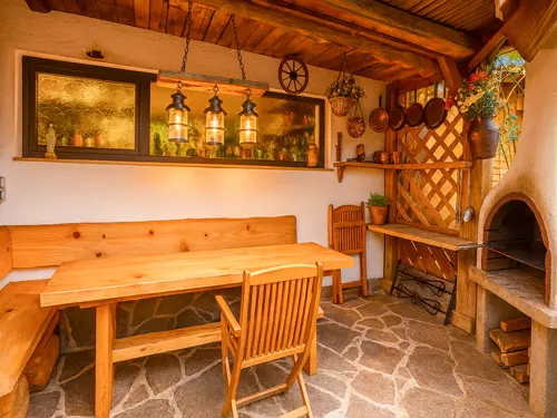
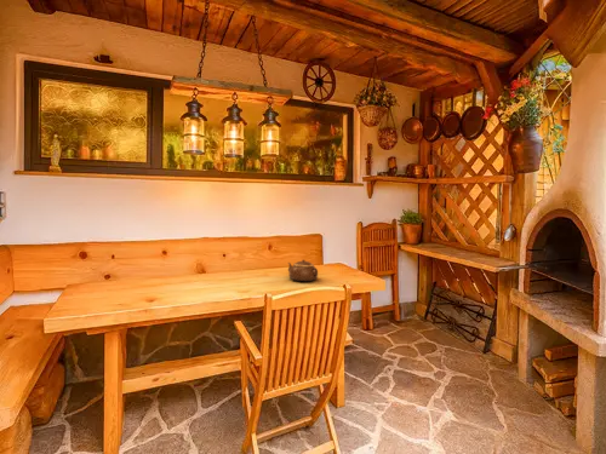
+ teapot [287,259,319,282]
